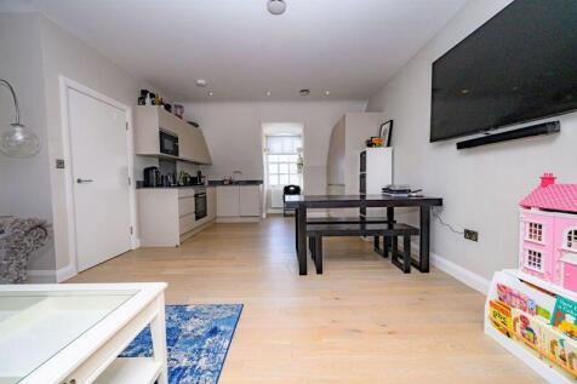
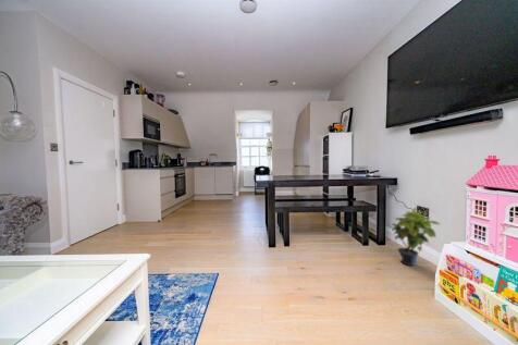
+ potted plant [391,206,442,267]
